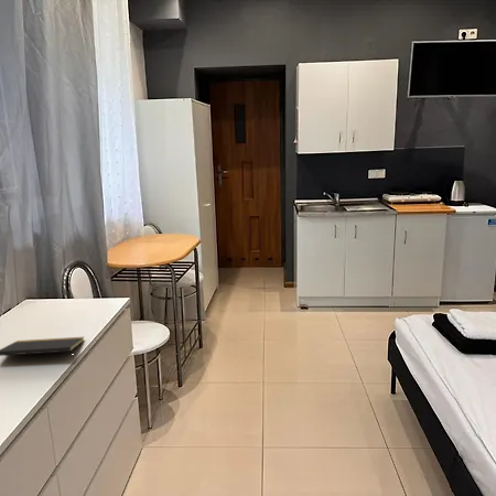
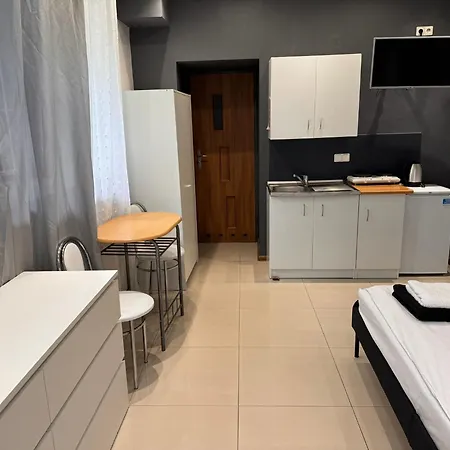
- notepad [0,336,85,360]
